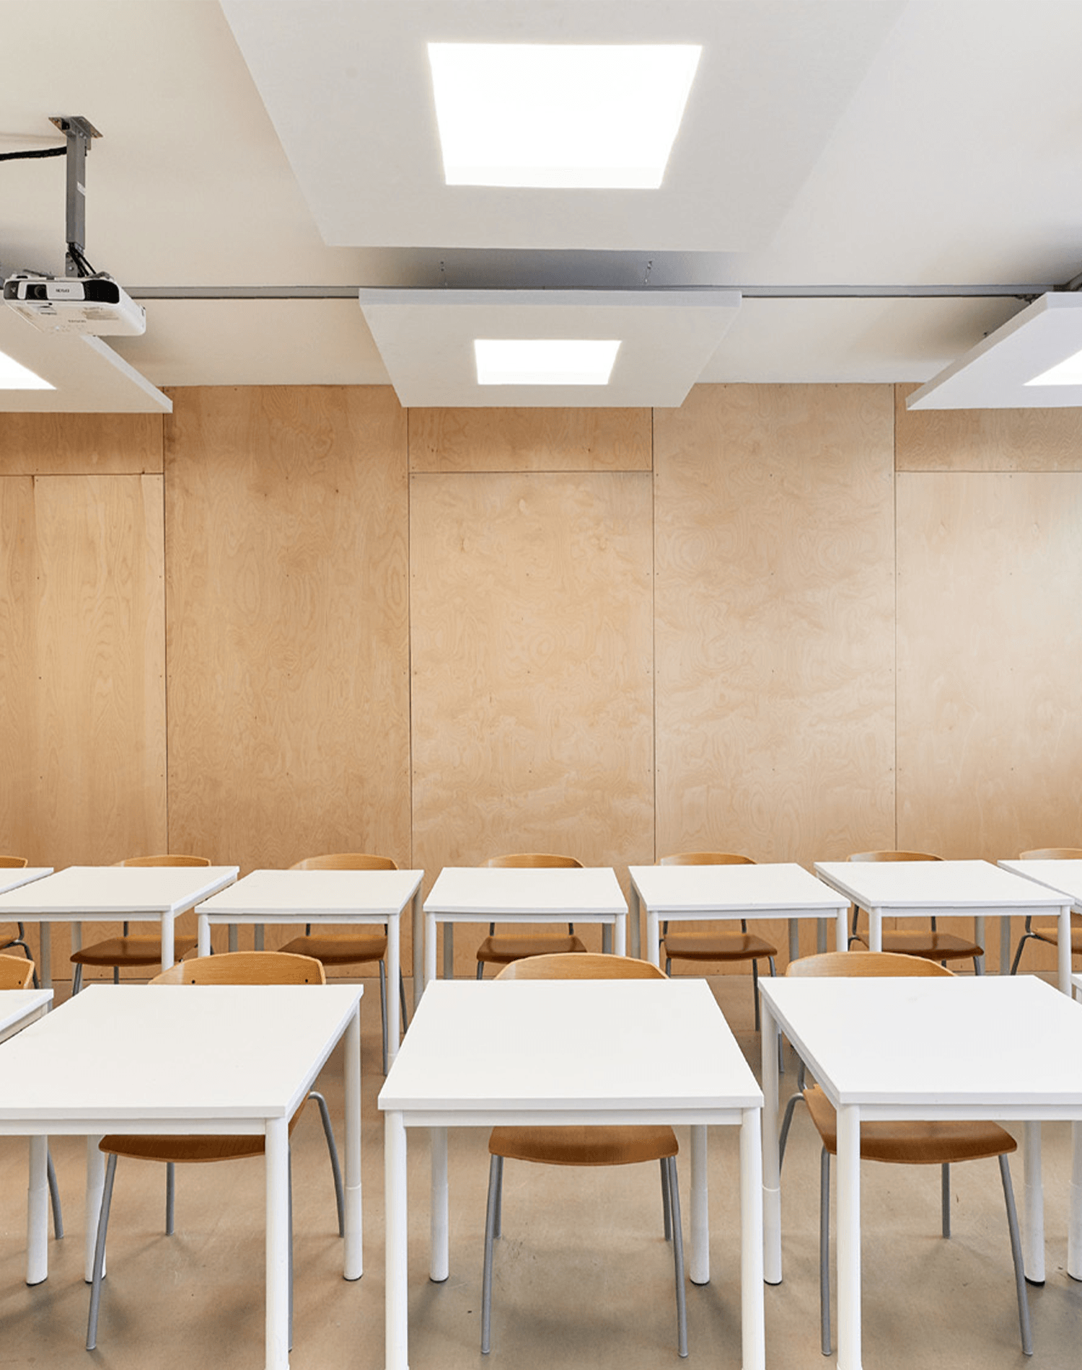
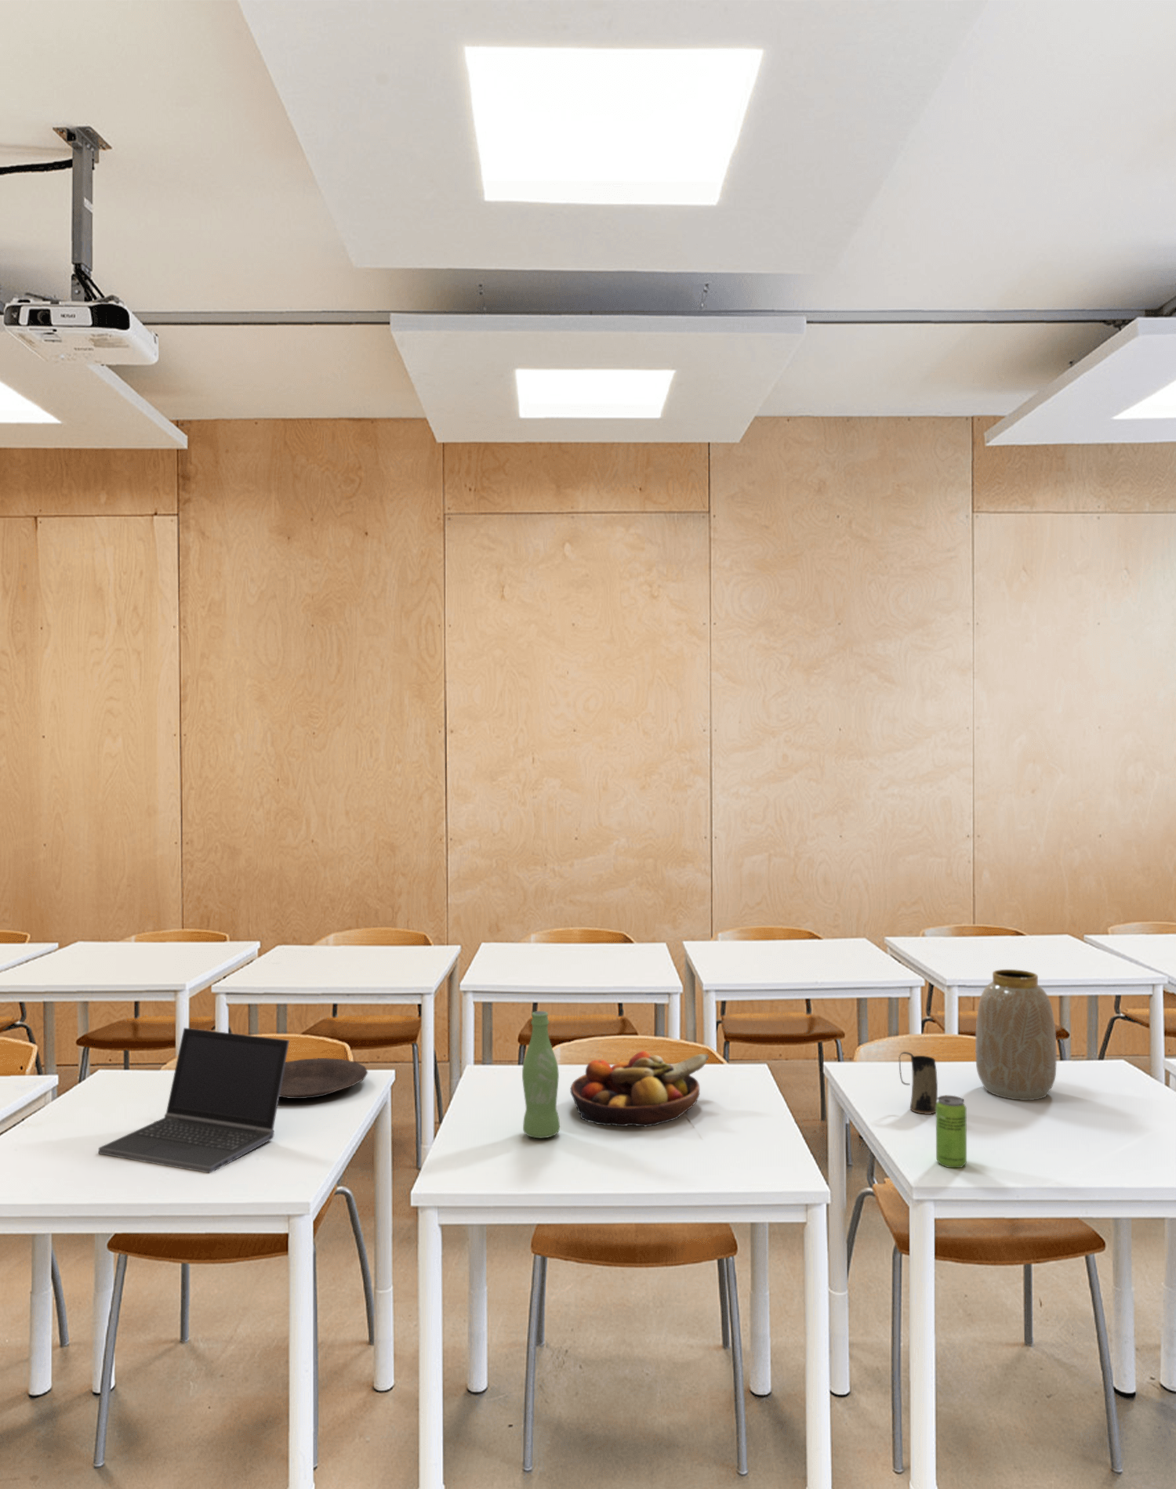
+ fruit bowl [569,1050,709,1128]
+ mug [898,1051,938,1116]
+ laptop computer [98,1026,290,1174]
+ vase [974,968,1058,1101]
+ beverage can [935,1095,967,1169]
+ bottle [521,1010,561,1139]
+ plate [279,1058,369,1100]
